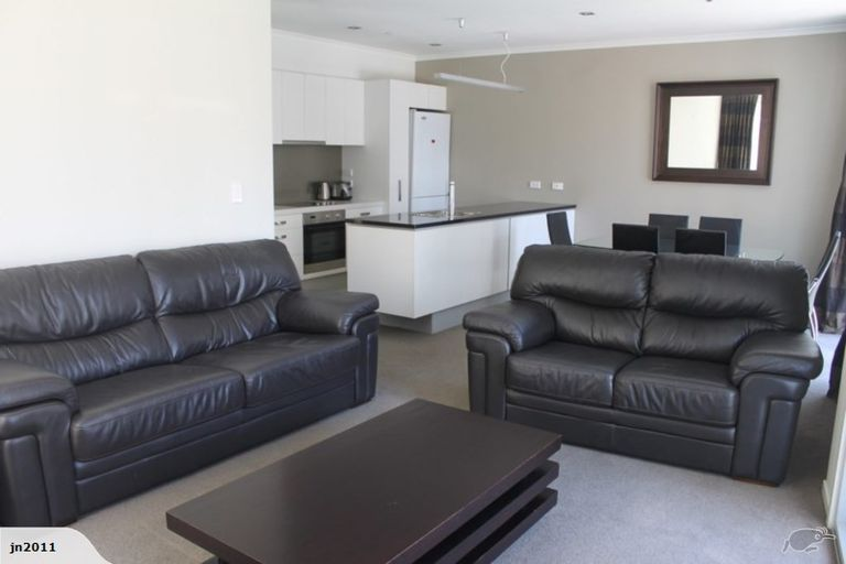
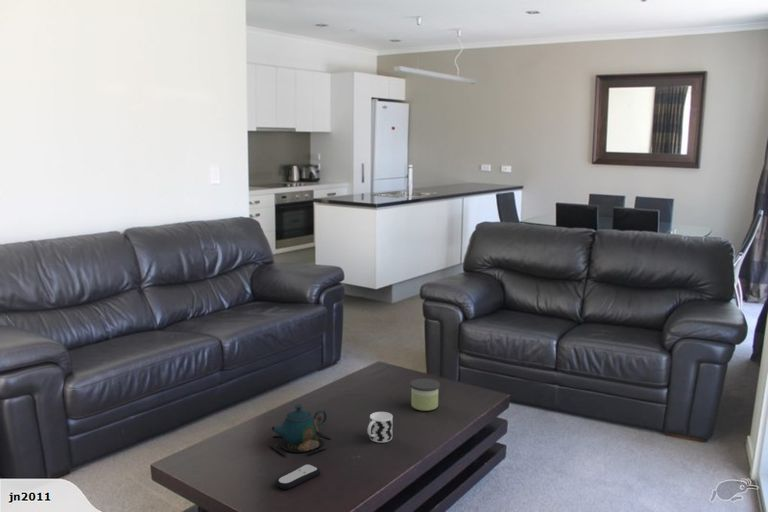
+ teapot [267,403,332,457]
+ remote control [274,463,321,490]
+ cup [367,411,394,444]
+ candle [409,377,441,412]
